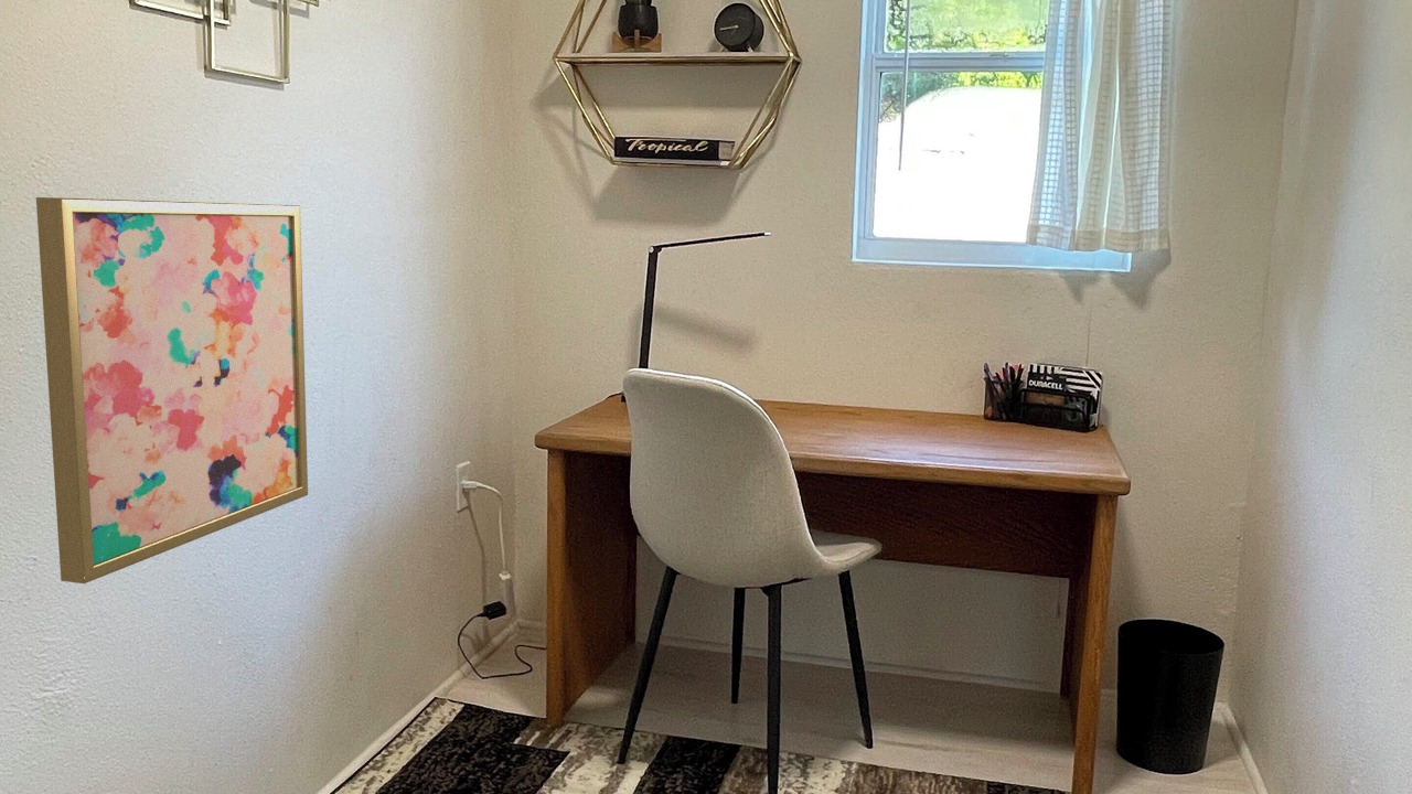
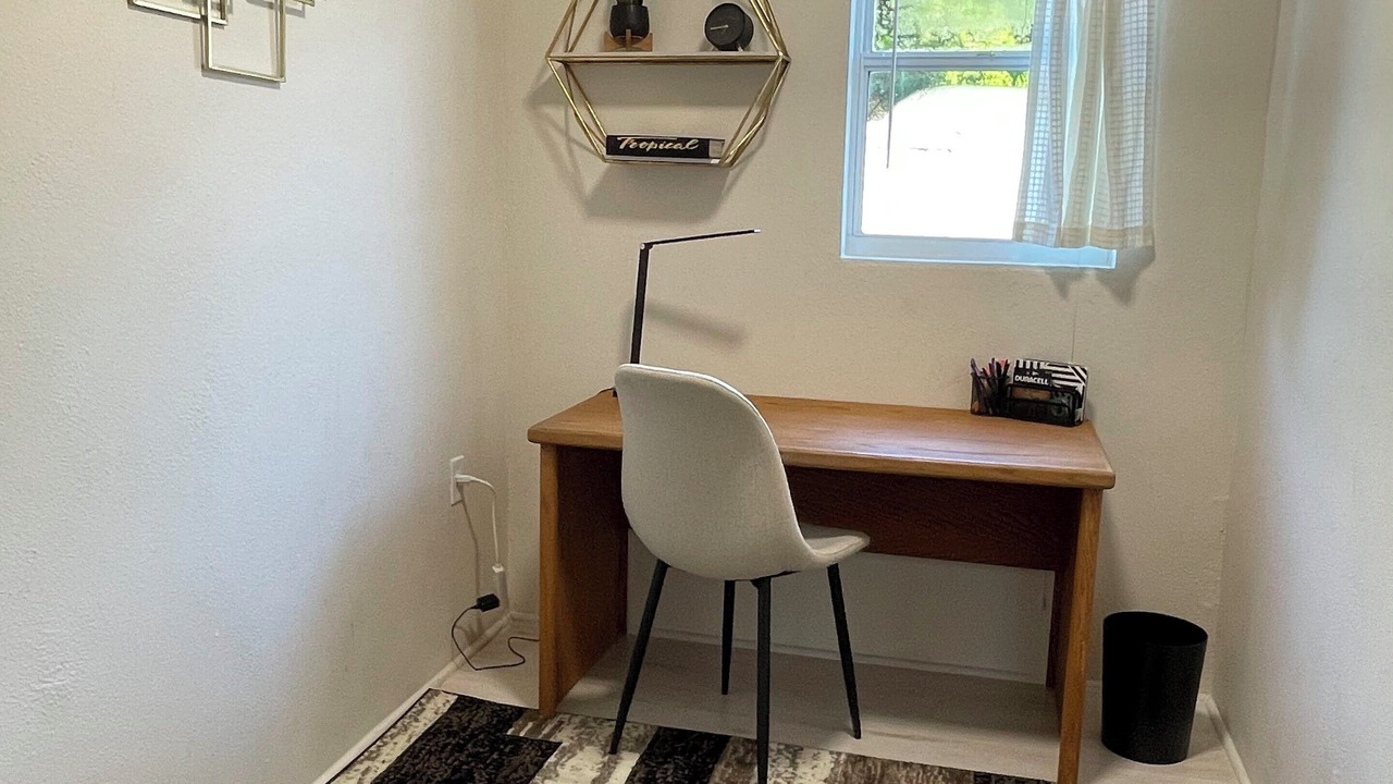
- wall art [35,196,309,584]
